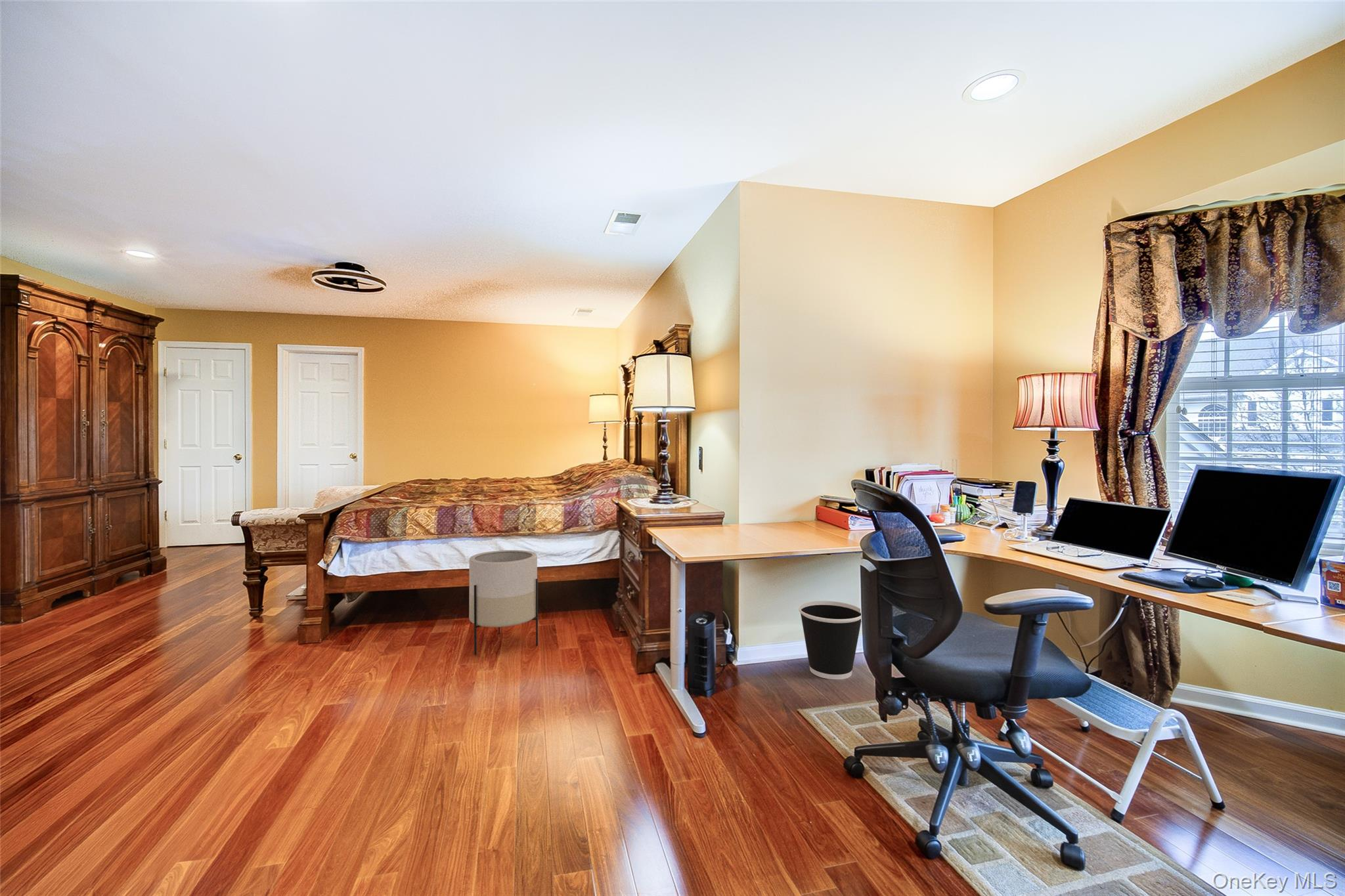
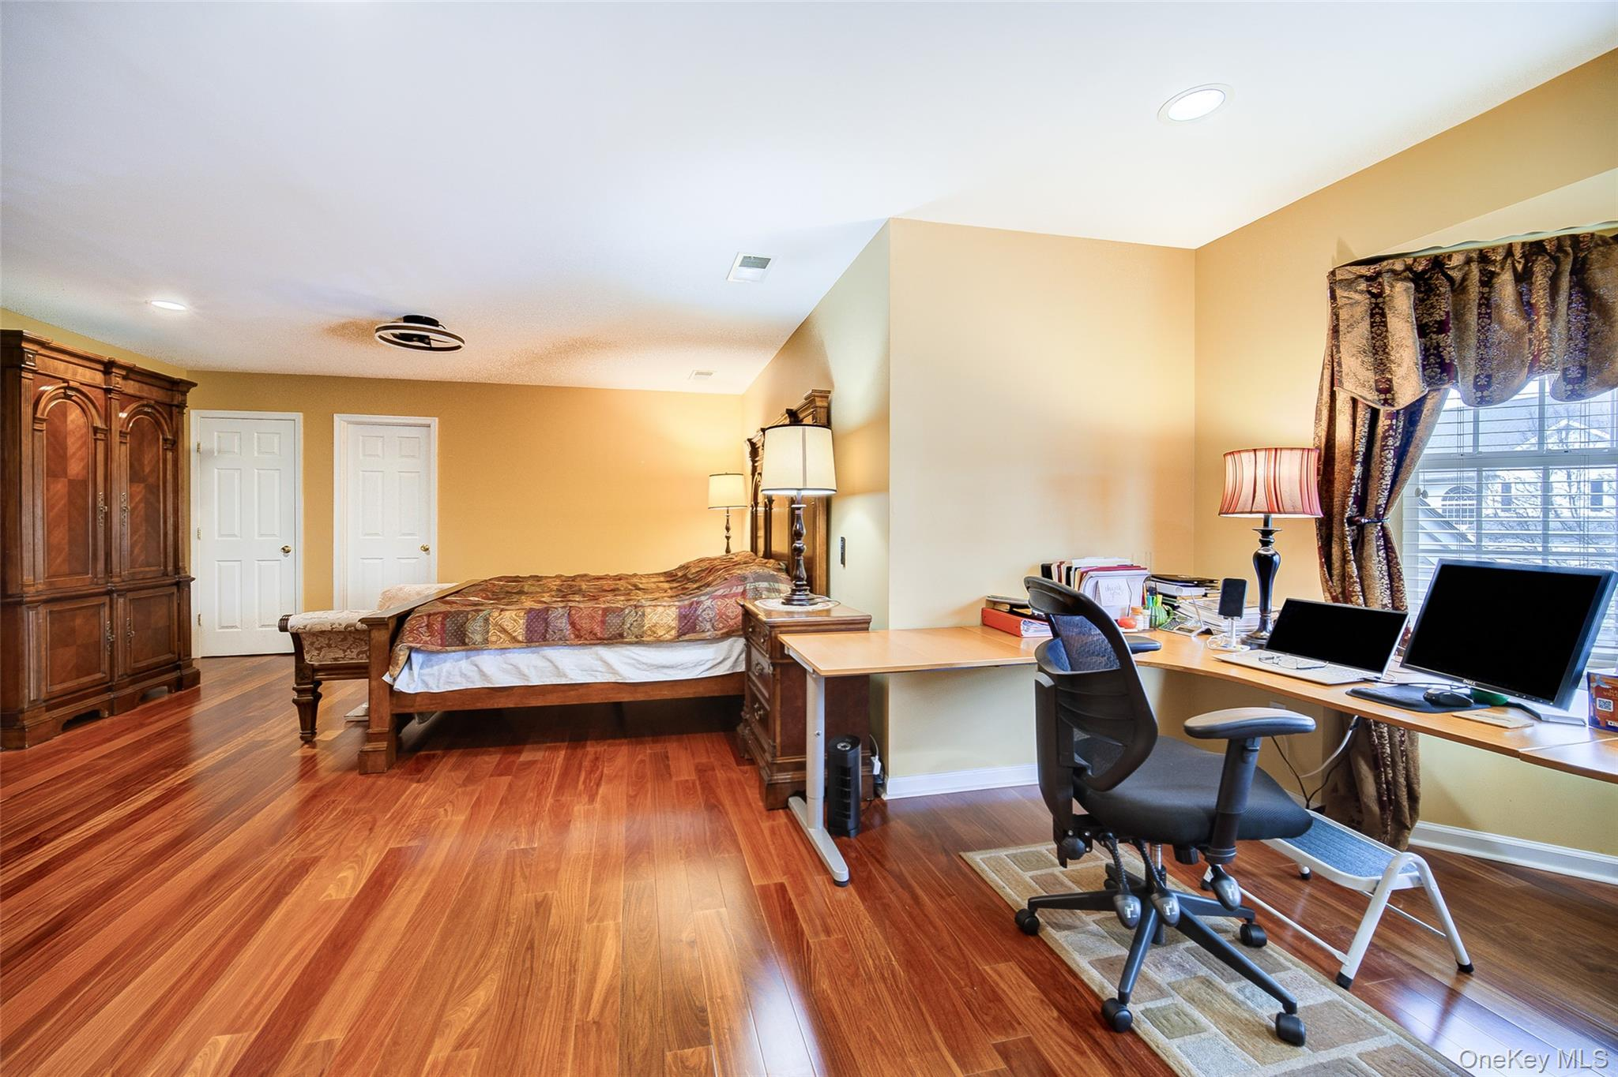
- planter [468,549,539,656]
- wastebasket [798,600,862,680]
